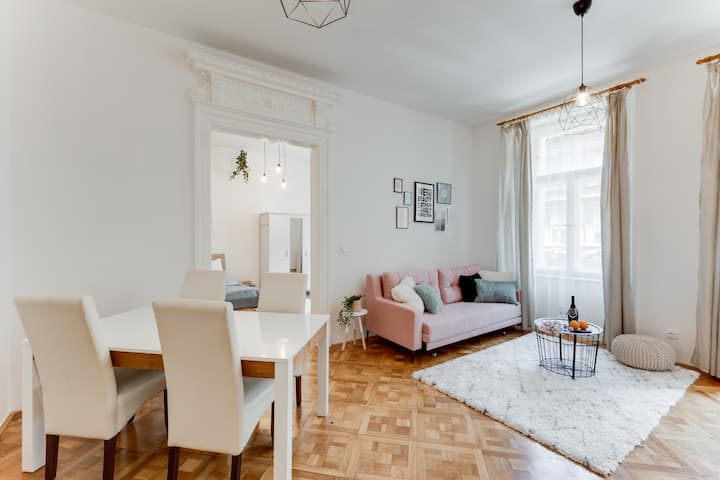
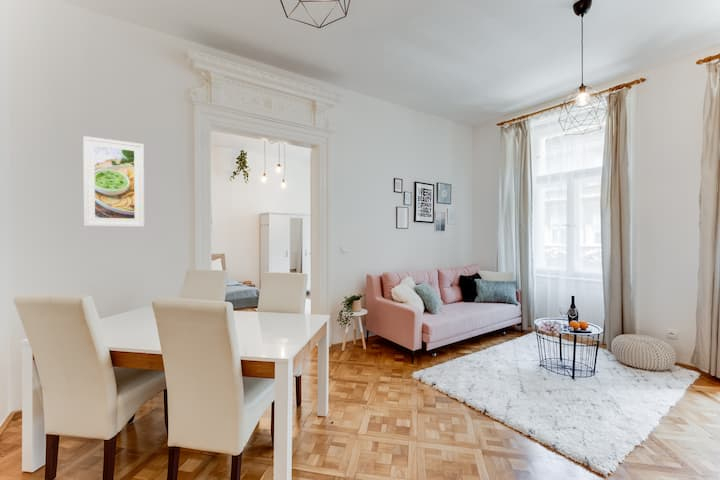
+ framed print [82,135,145,228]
